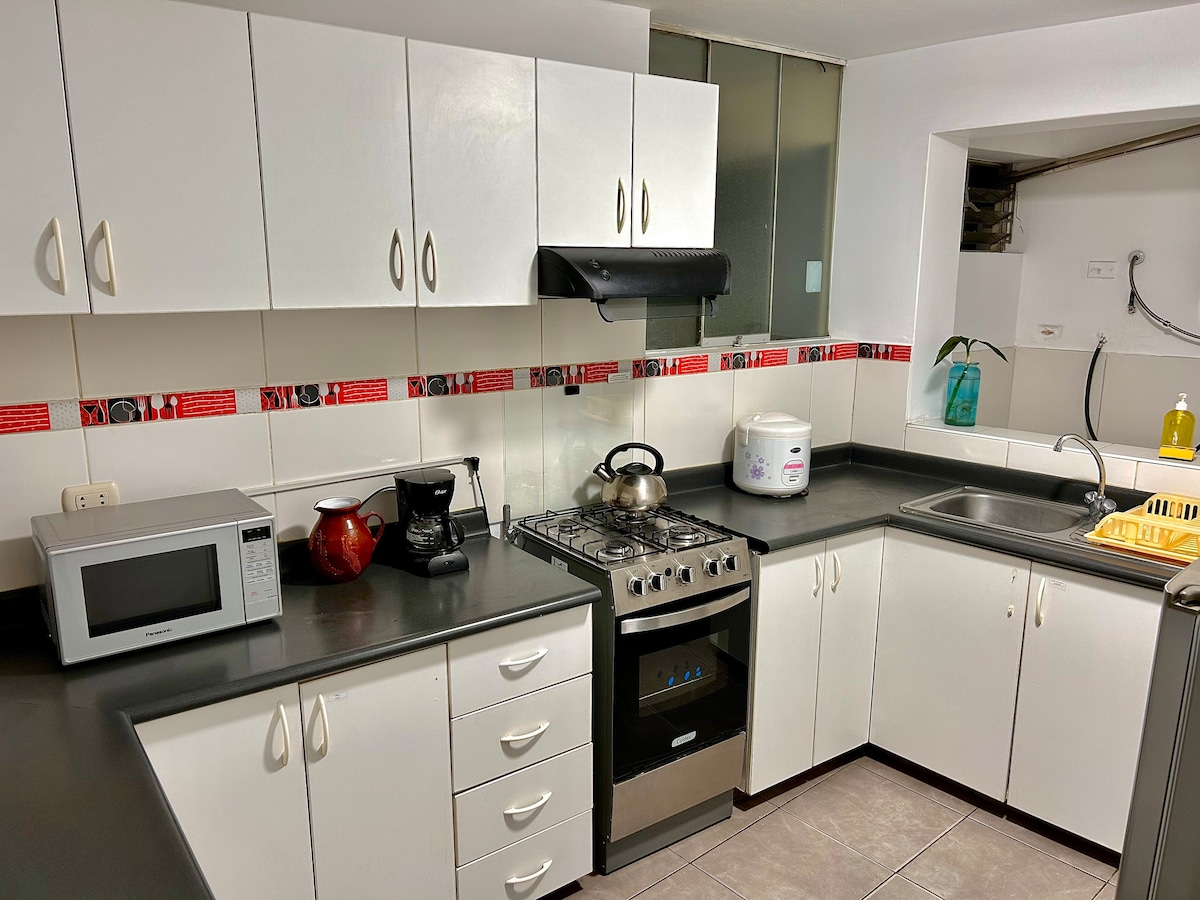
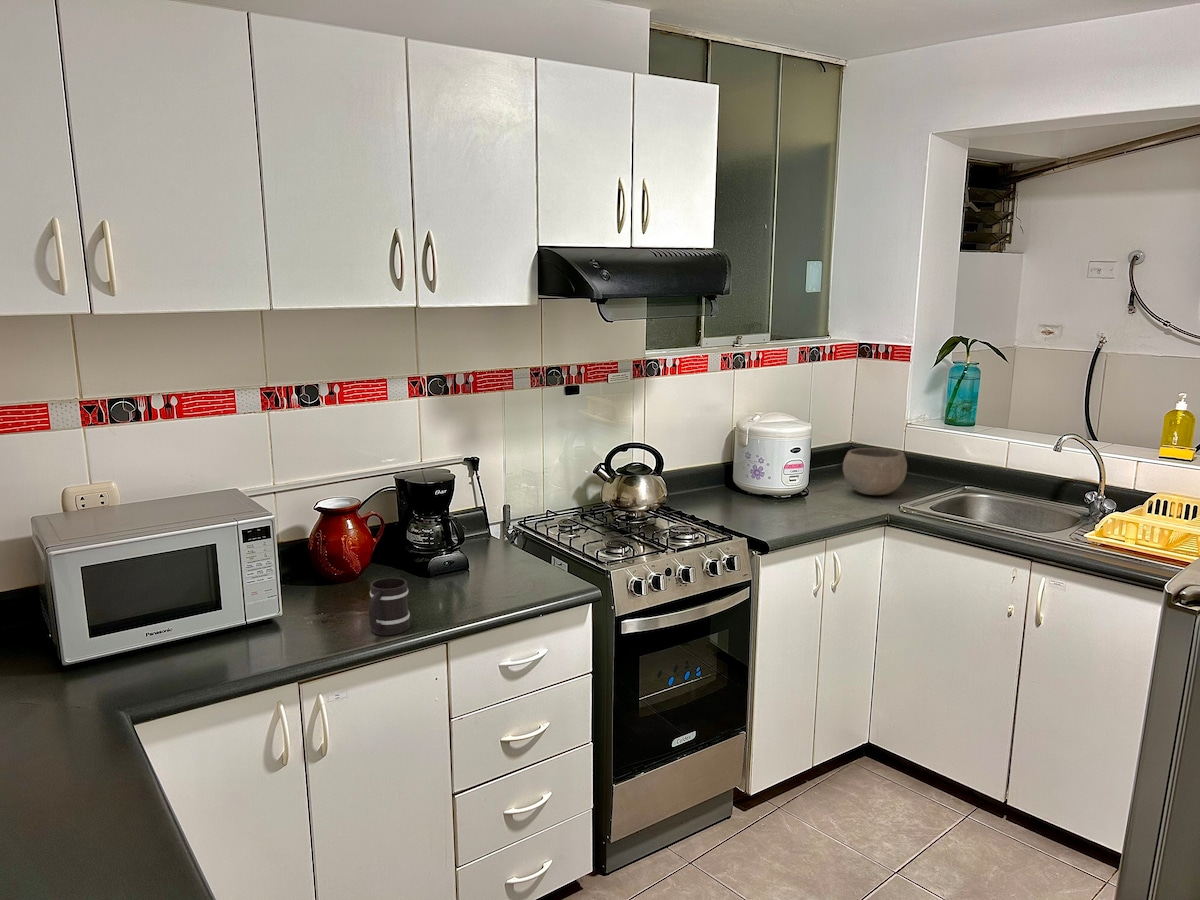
+ mug [368,577,411,636]
+ bowl [842,447,908,496]
